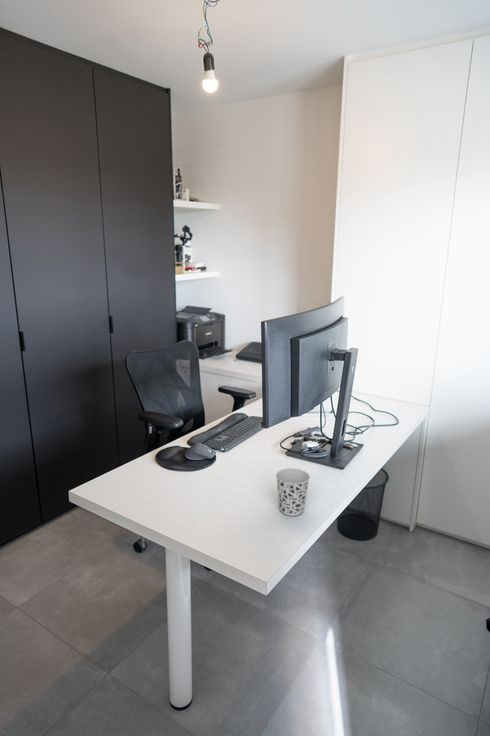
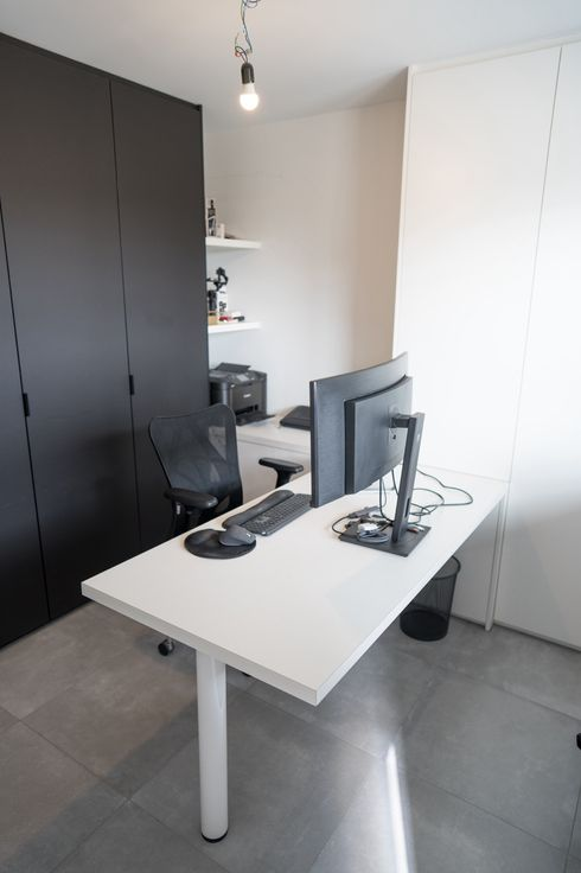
- cup [275,467,311,517]
